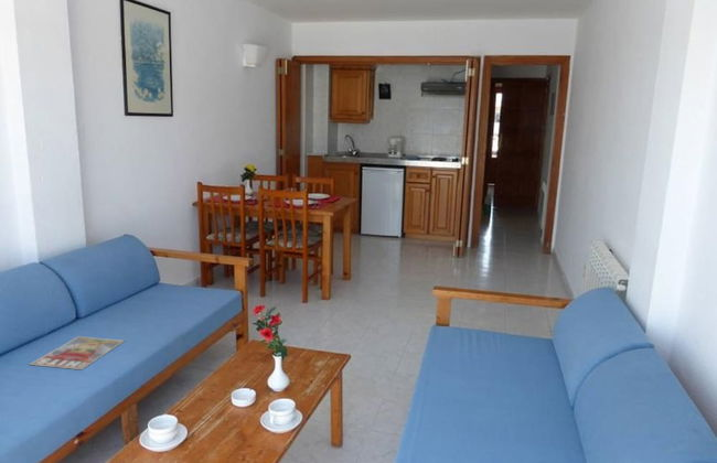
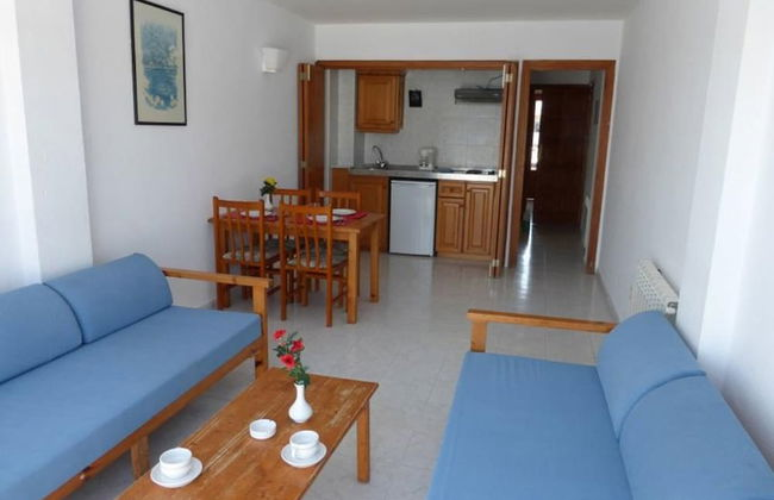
- magazine [29,335,126,370]
